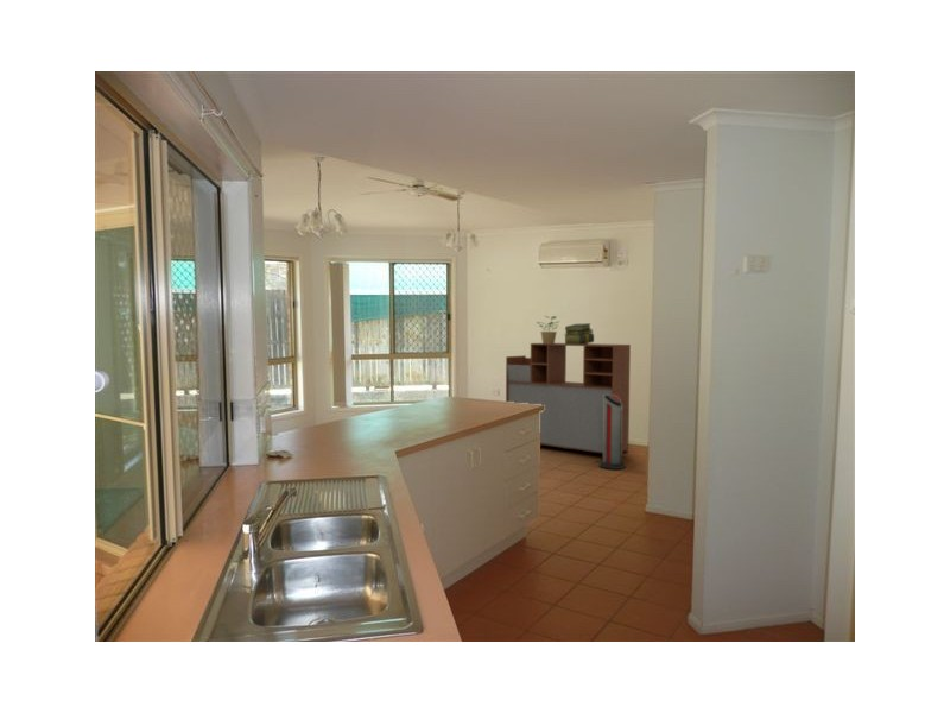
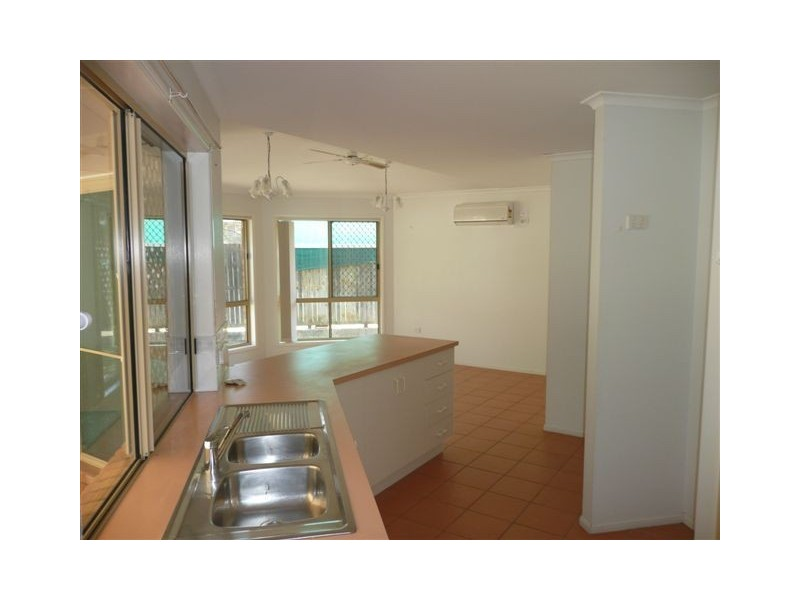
- air purifier [597,395,627,471]
- potted plant [536,315,560,343]
- stack of books [563,322,595,345]
- storage cabinet [505,342,632,455]
